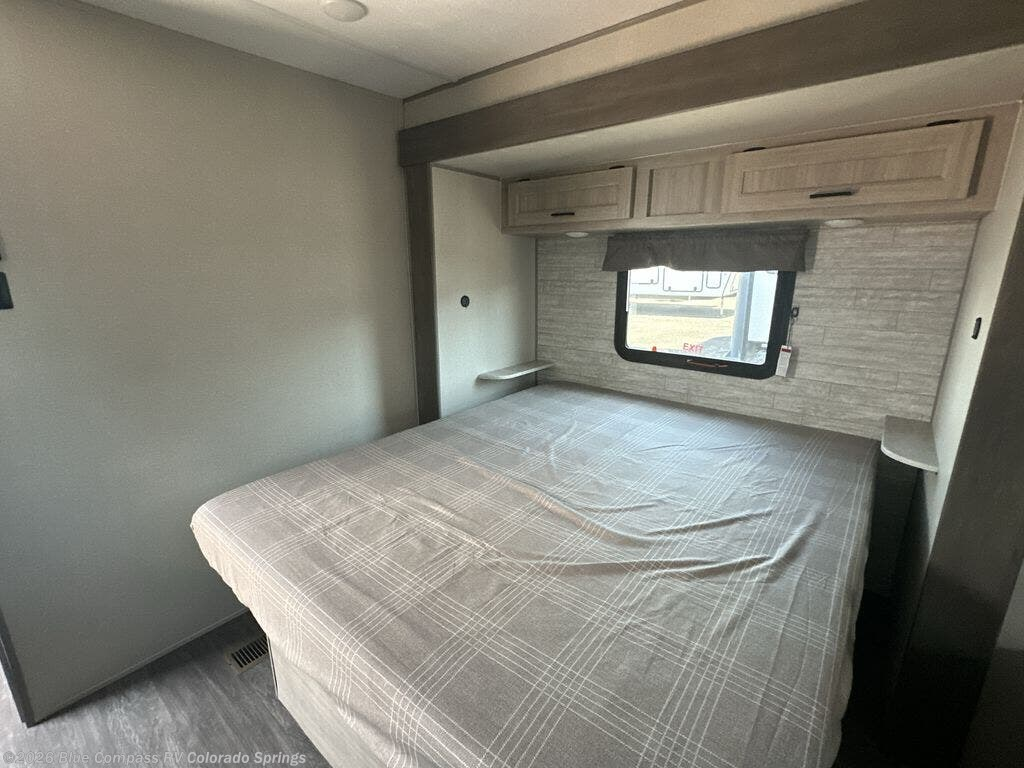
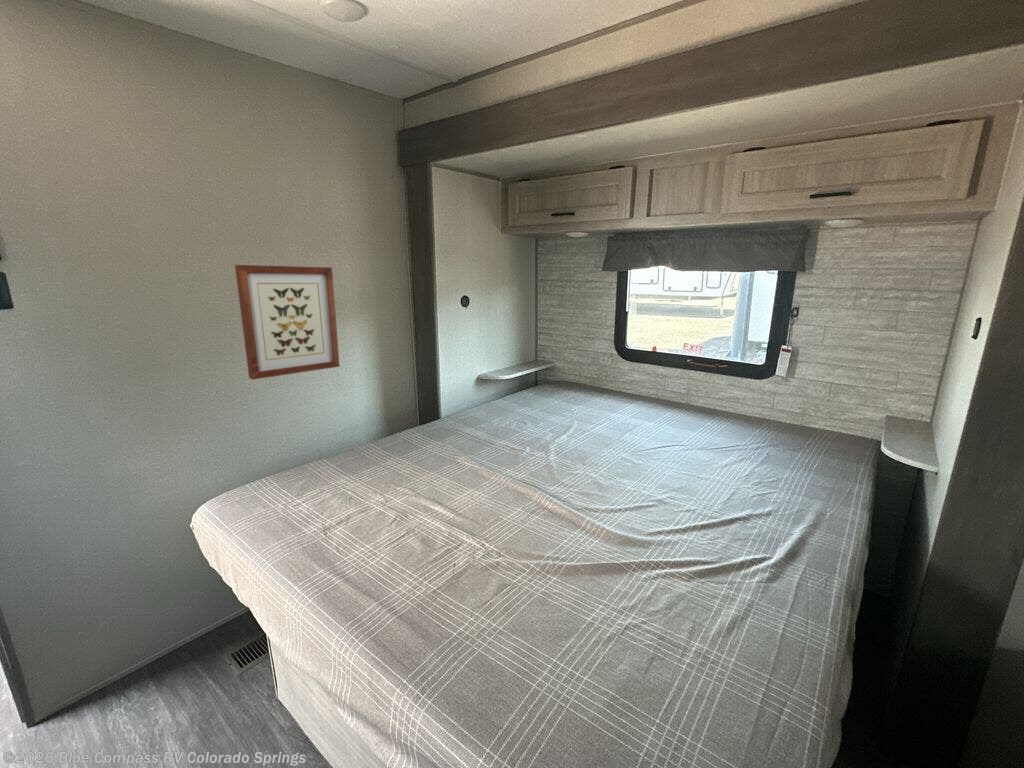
+ wall art [234,264,341,381]
